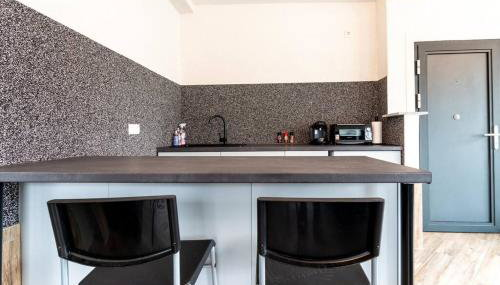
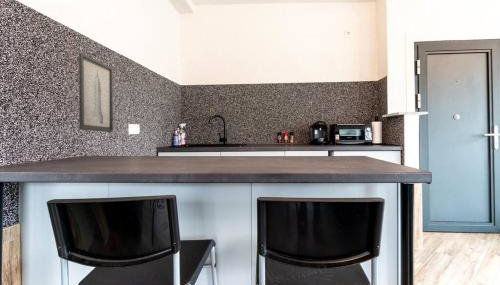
+ wall art [78,52,114,133]
